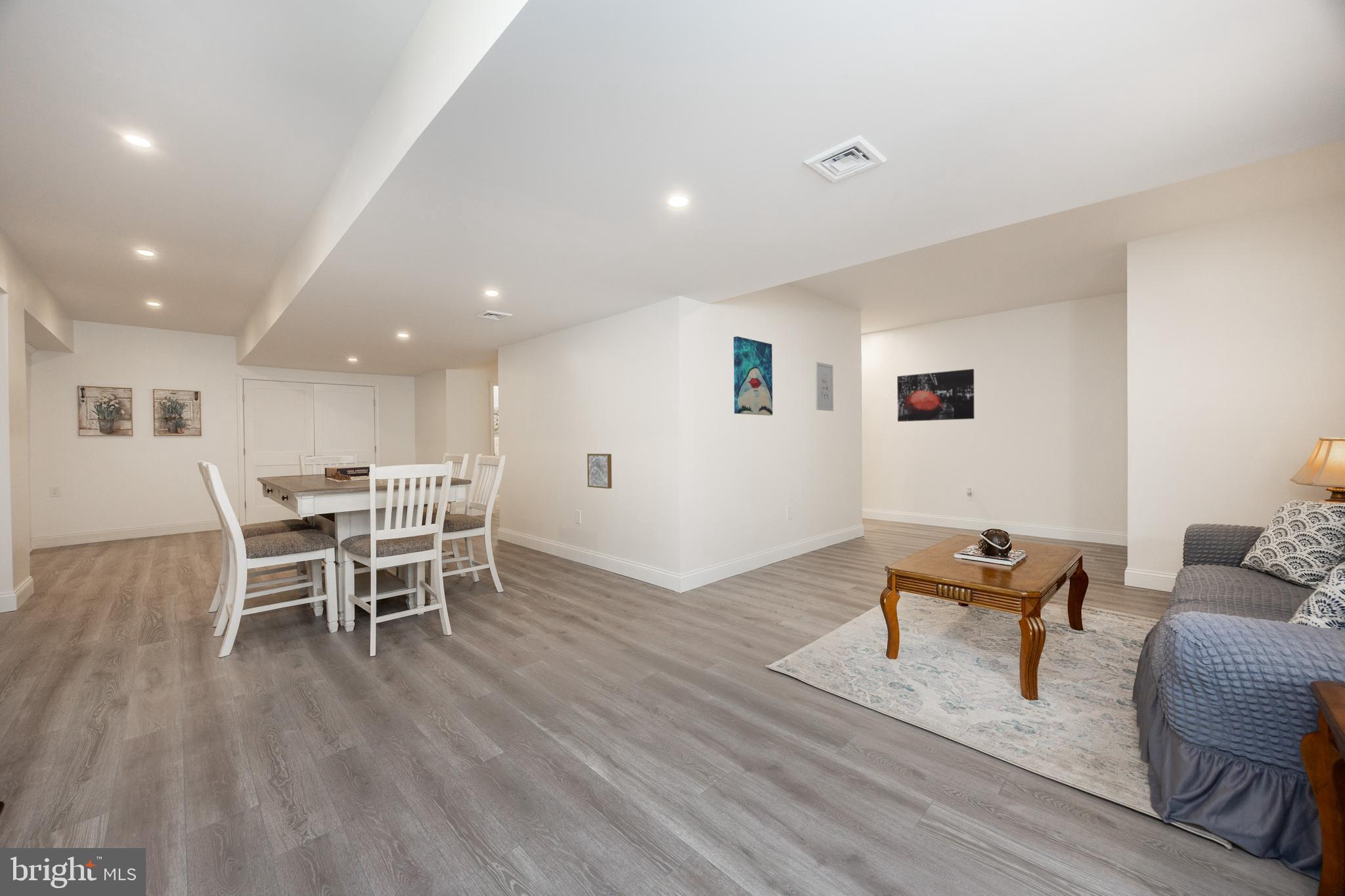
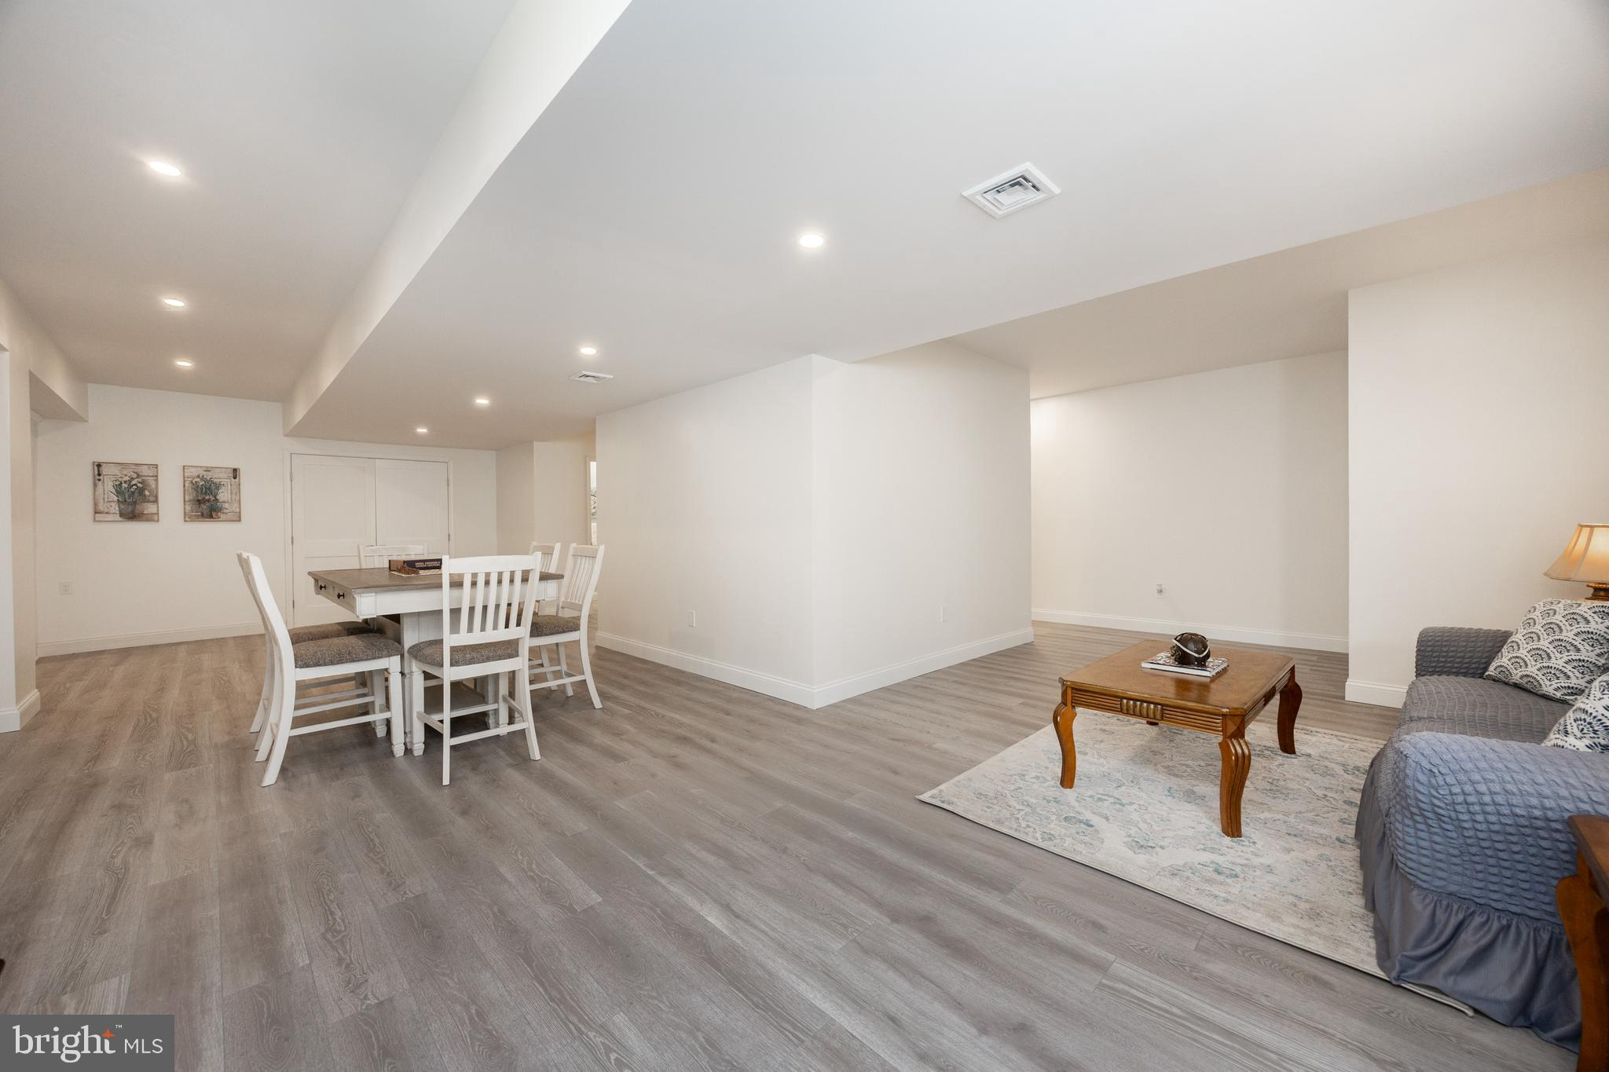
- wall art [733,336,773,416]
- wall art [896,368,975,422]
- wall art [586,453,612,489]
- wall art [815,361,834,412]
